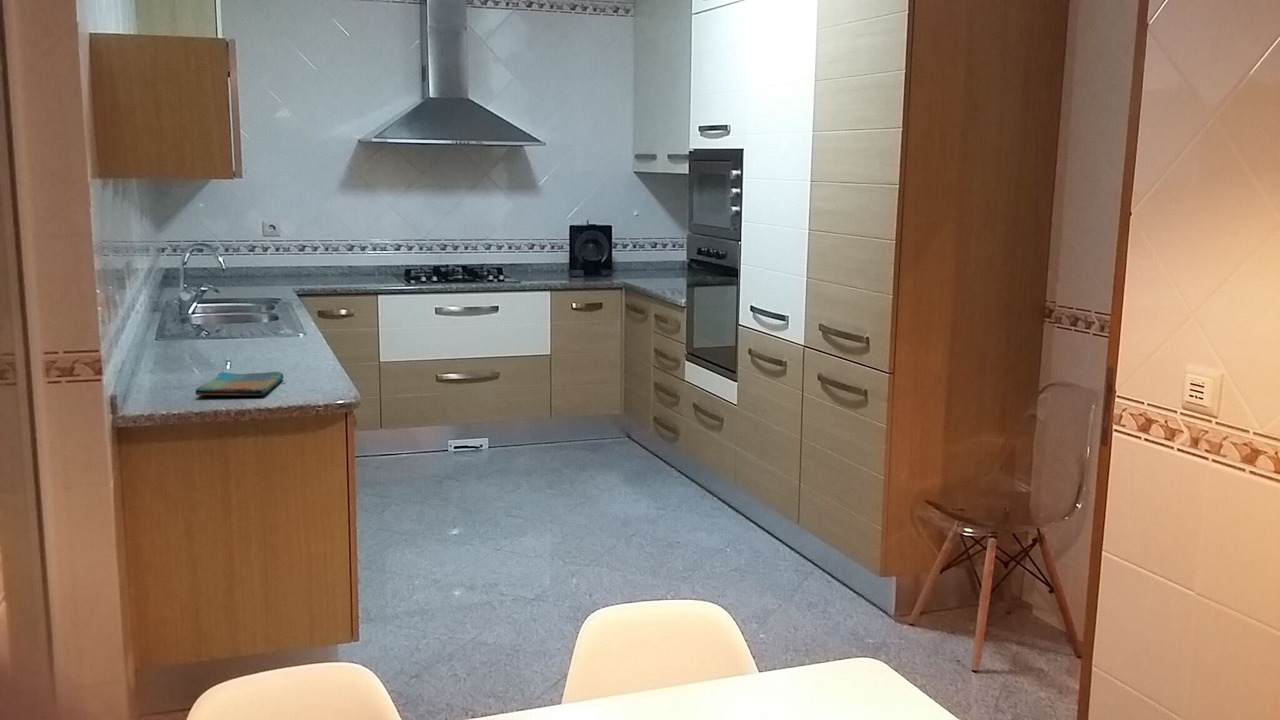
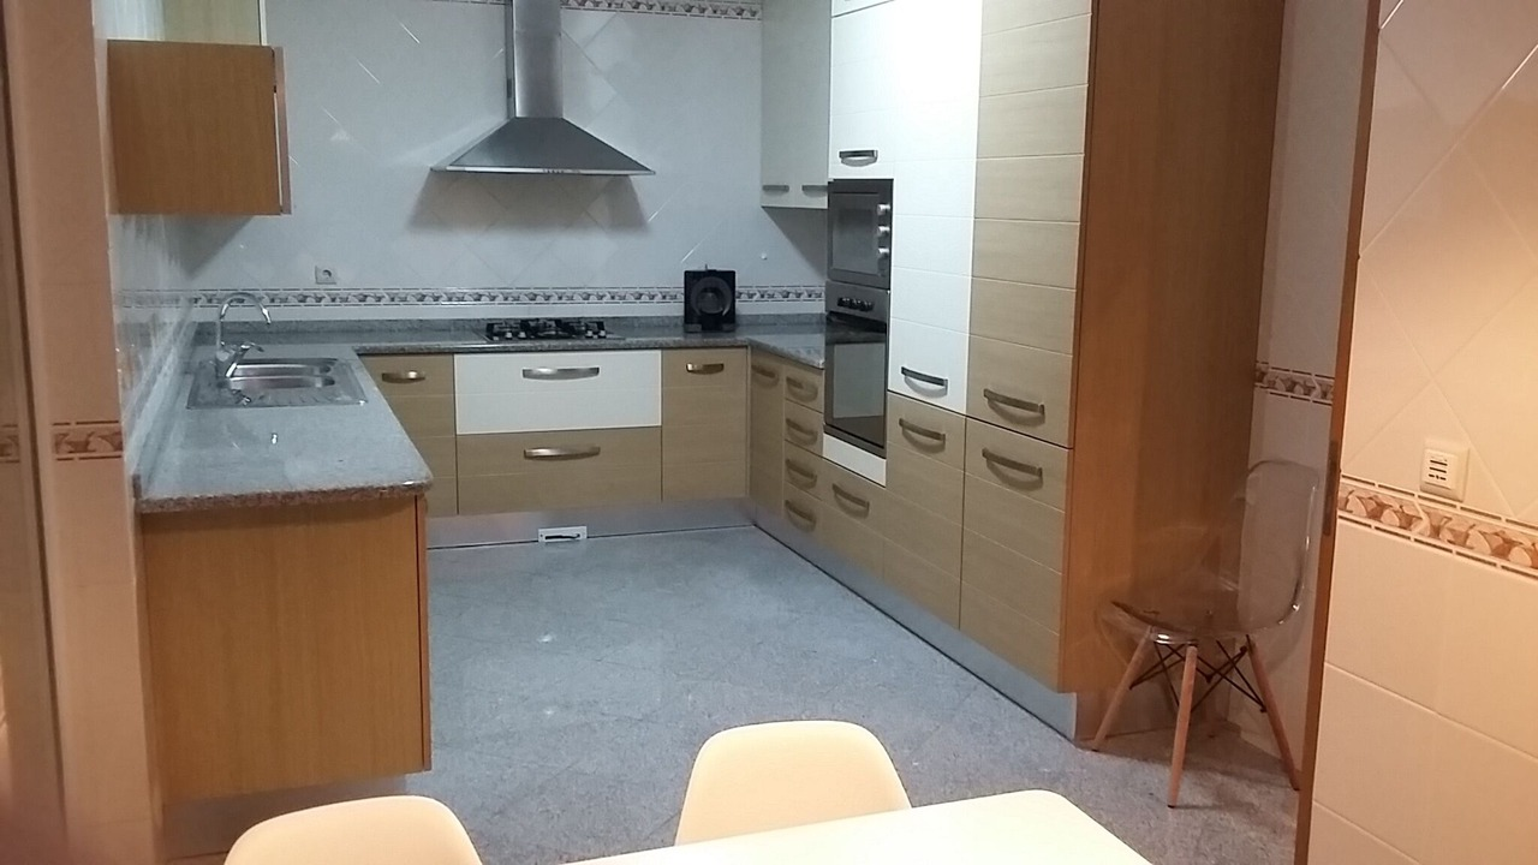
- dish towel [195,371,284,397]
